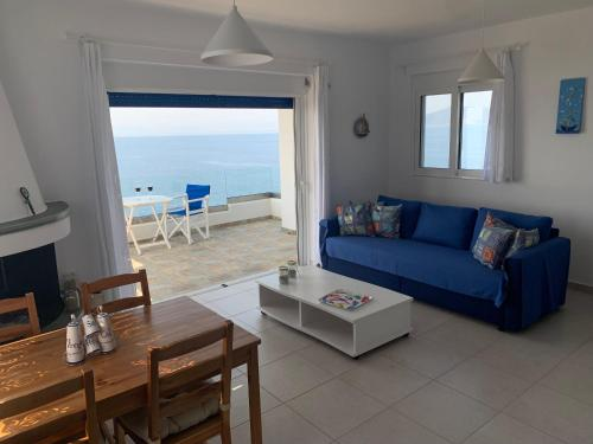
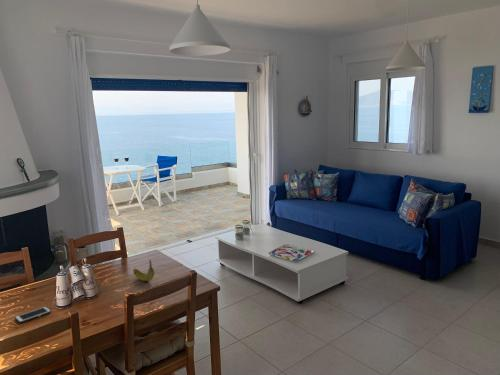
+ fruit [132,259,156,282]
+ cell phone [14,306,52,324]
